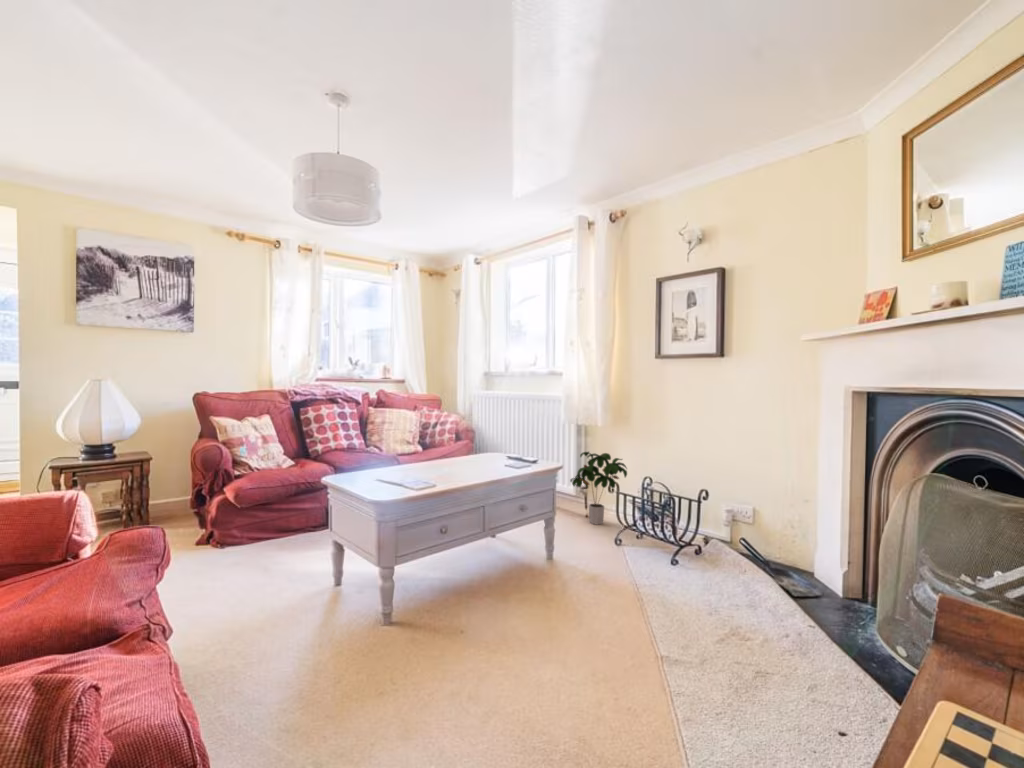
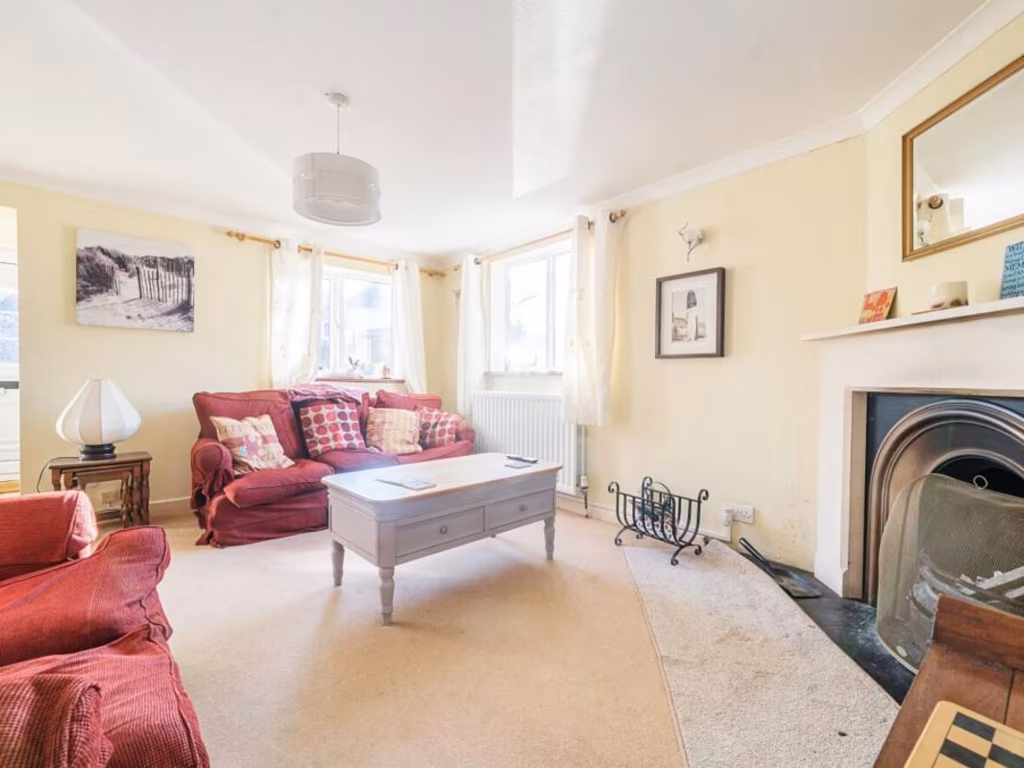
- potted plant [569,450,628,526]
